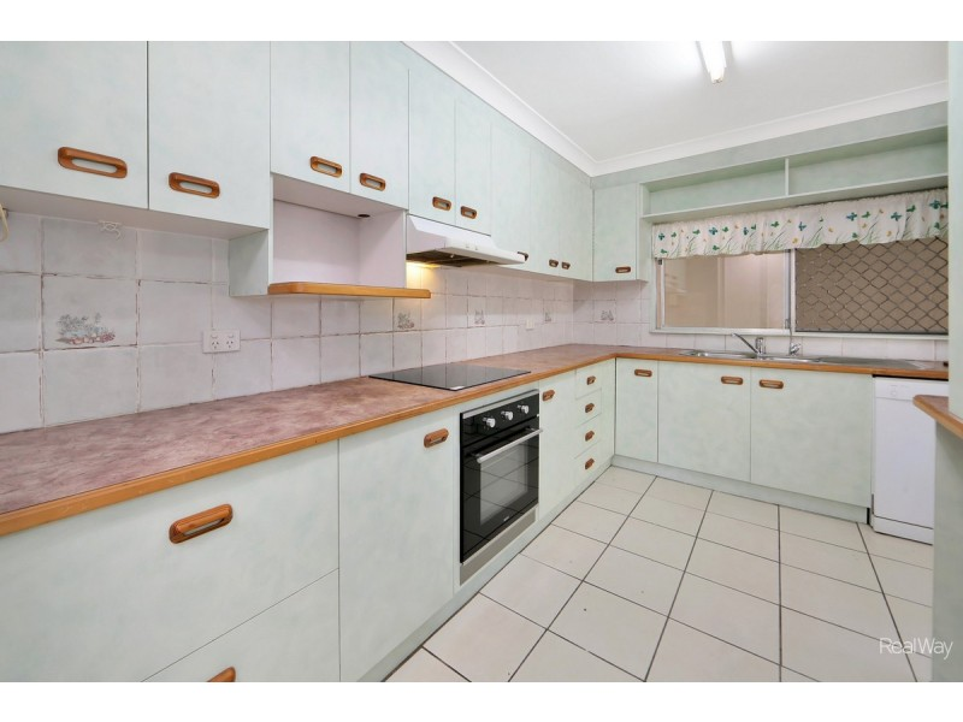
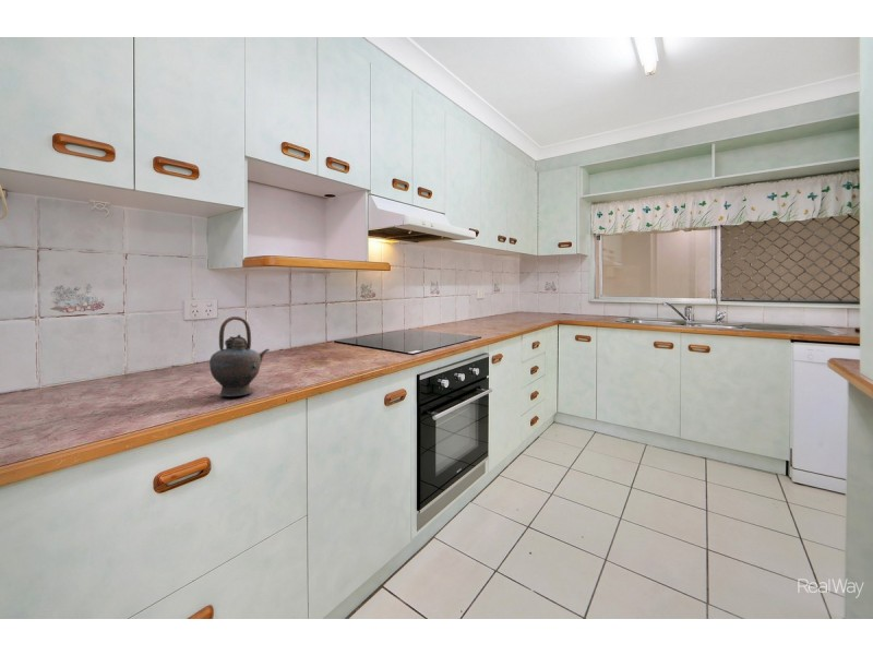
+ teapot [208,315,271,397]
